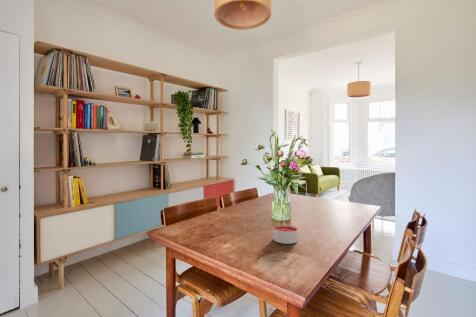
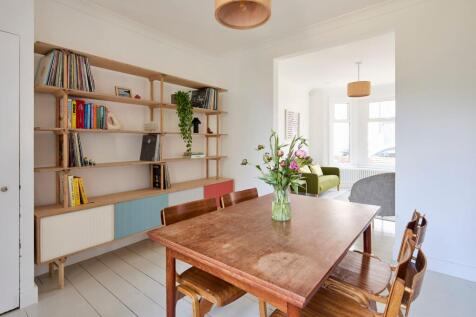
- candle [273,224,299,245]
